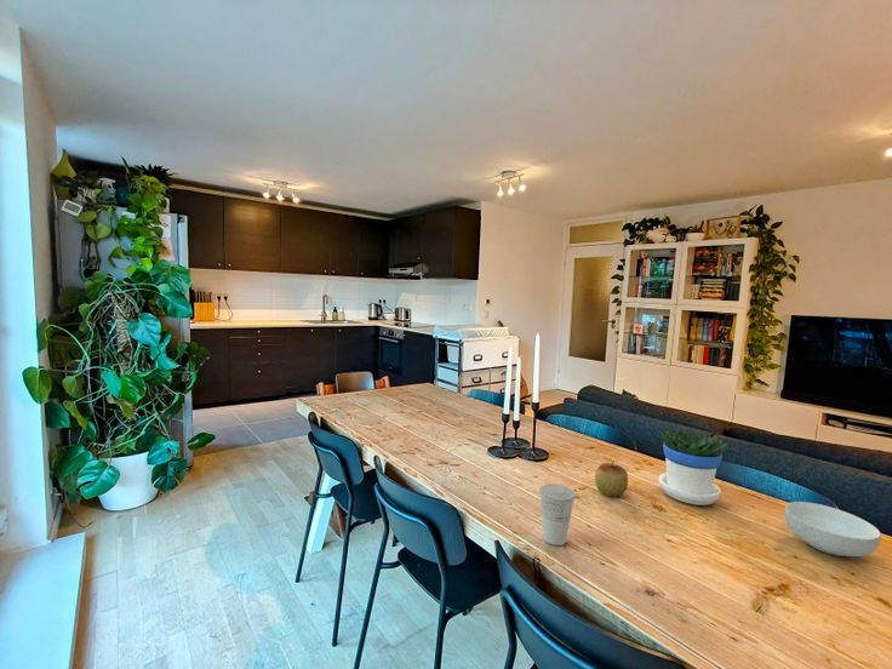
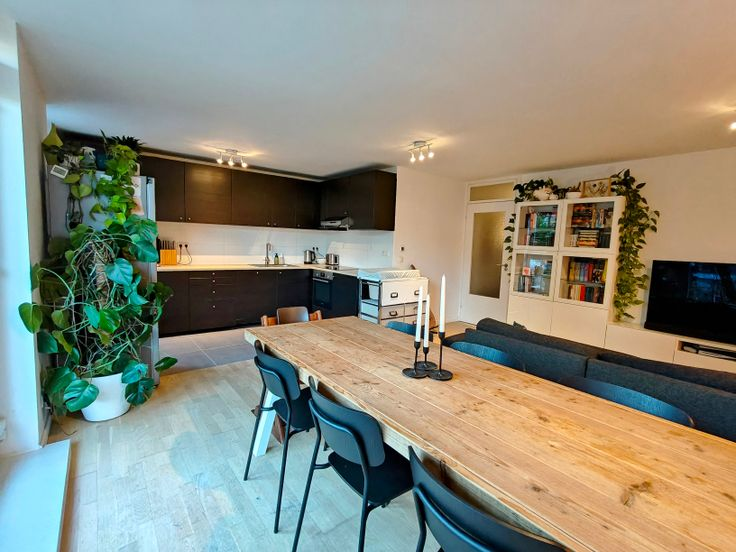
- flowerpot [657,428,730,507]
- cereal bowl [783,501,882,558]
- apple [594,459,629,498]
- cup [538,482,577,547]
